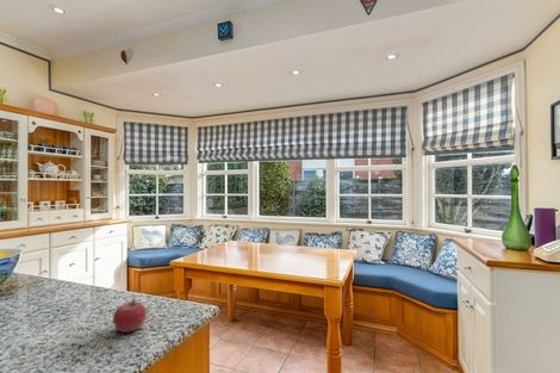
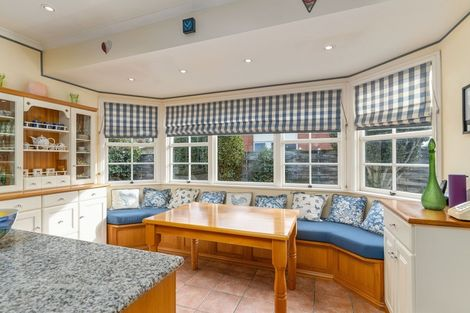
- fruit [112,297,148,334]
